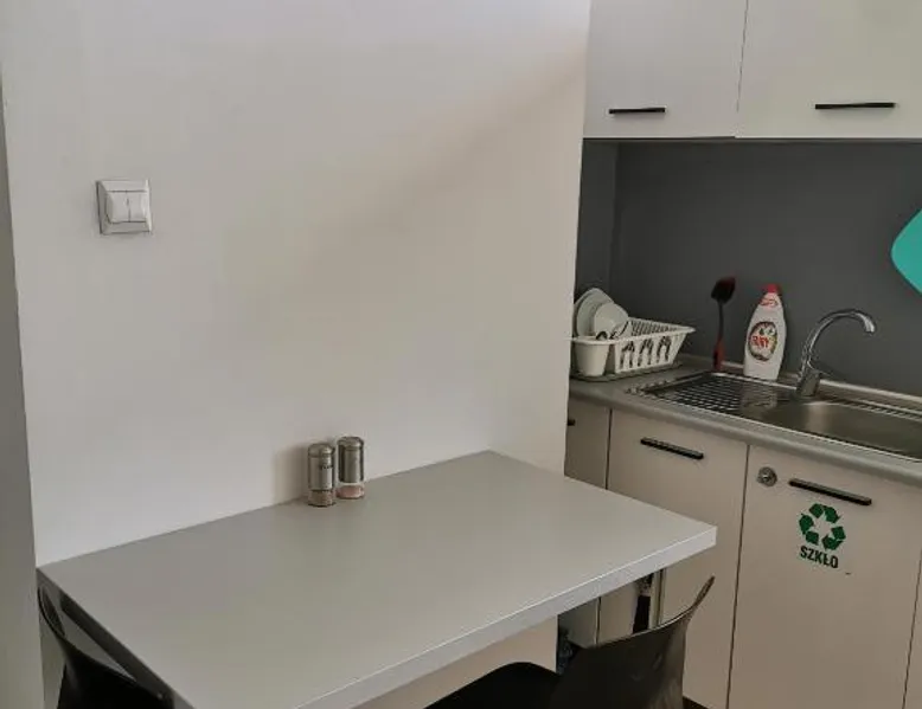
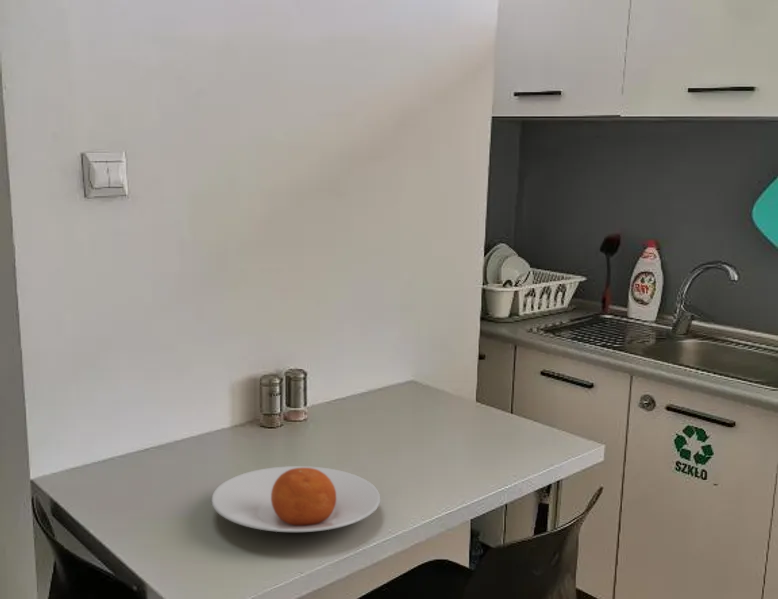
+ plate [210,465,381,533]
